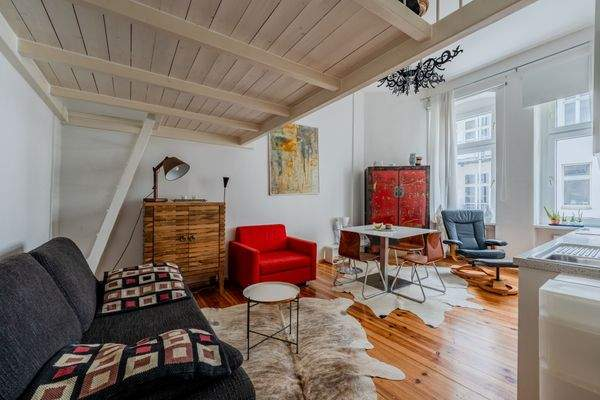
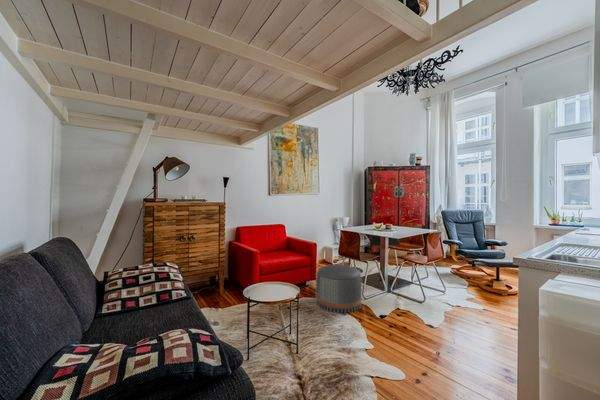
+ pouf [315,264,362,314]
